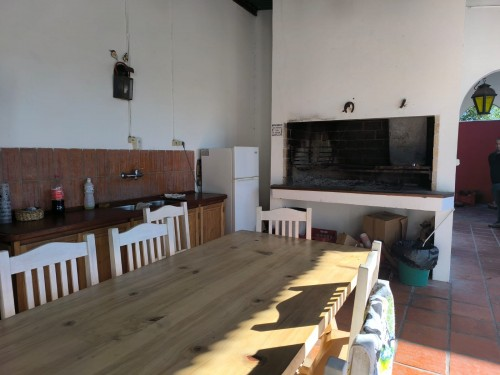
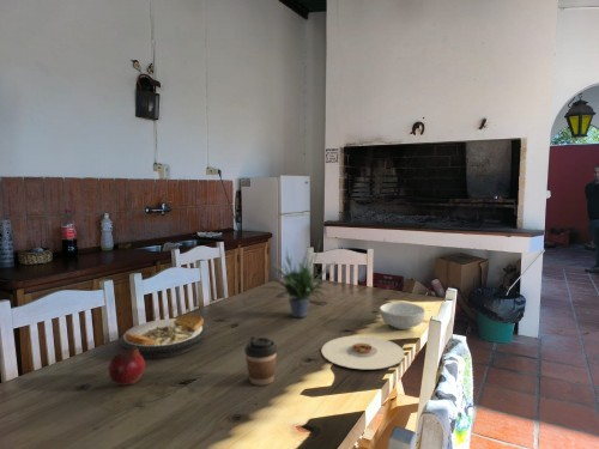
+ cereal bowl [379,302,426,330]
+ potted plant [258,241,338,318]
+ fruit [108,347,146,387]
+ plate [119,313,207,359]
+ coffee cup [243,335,278,387]
+ plate [321,335,406,370]
